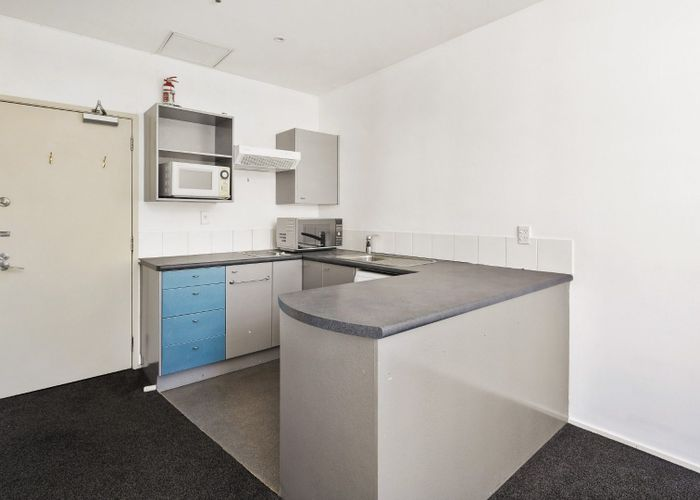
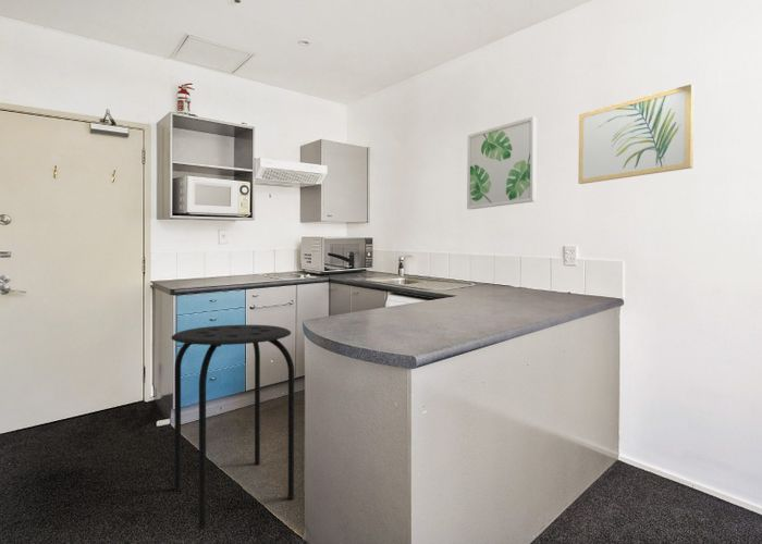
+ stool [170,324,295,531]
+ wall art [466,115,538,211]
+ wall art [577,84,695,185]
